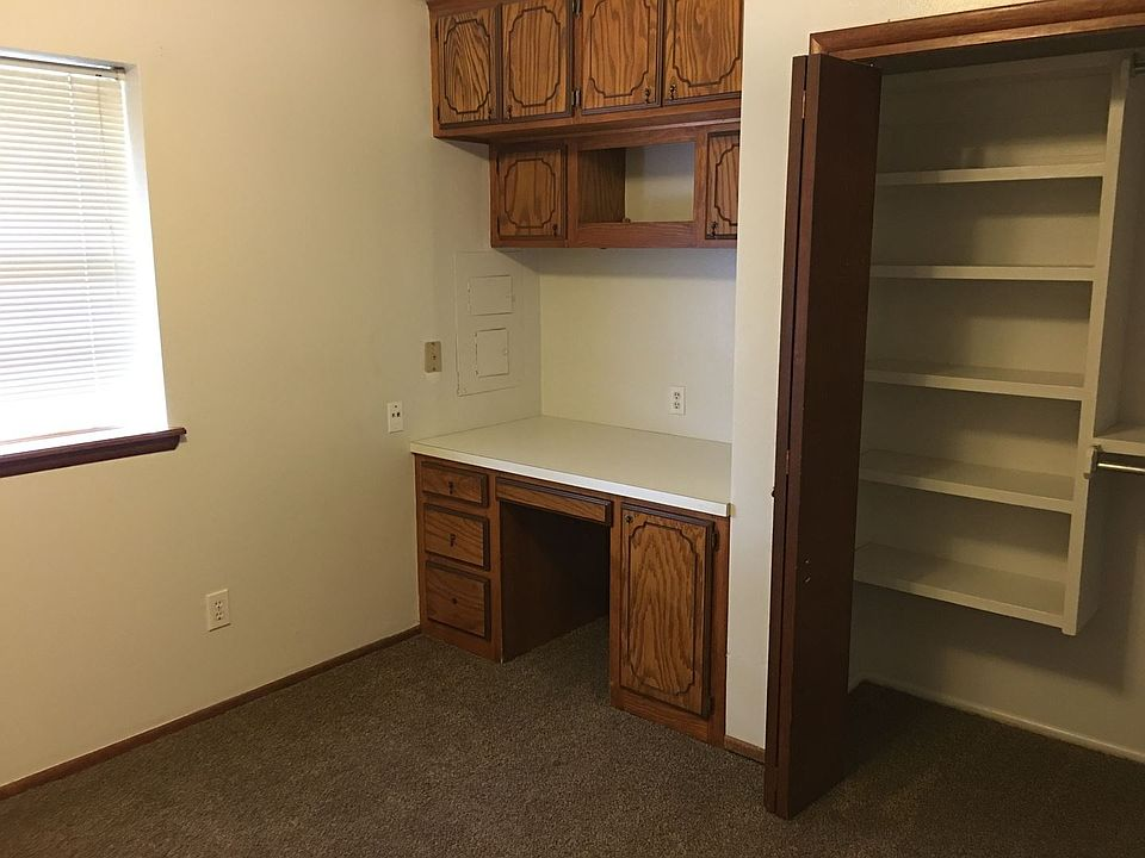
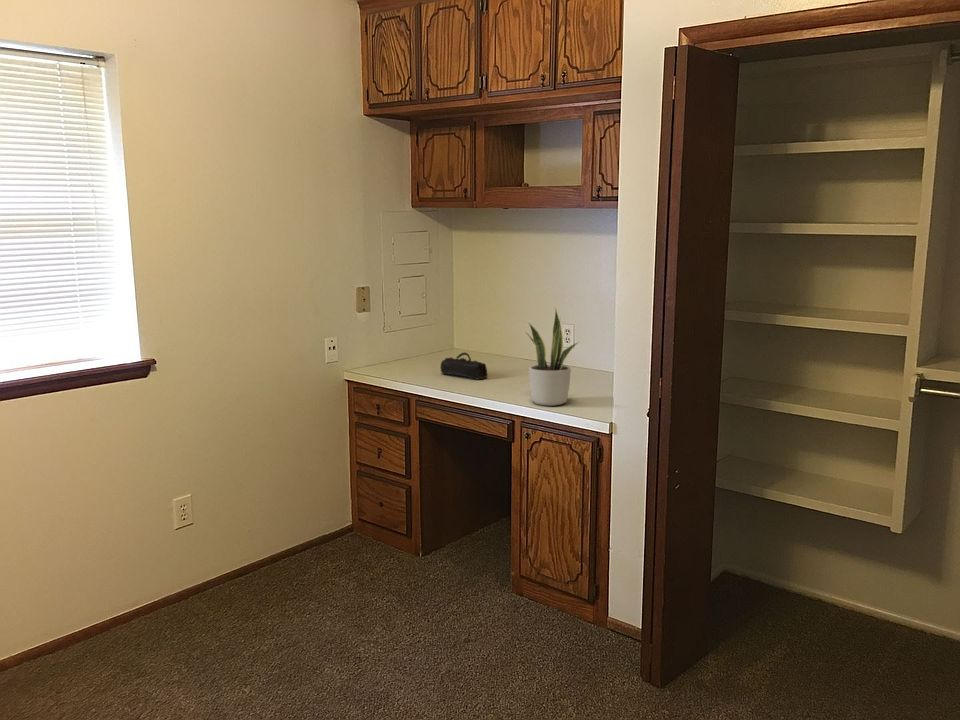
+ pencil case [439,352,489,380]
+ potted plant [526,306,580,407]
